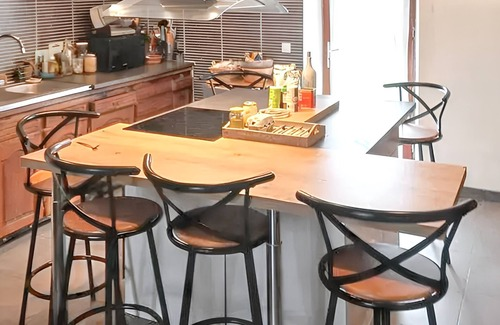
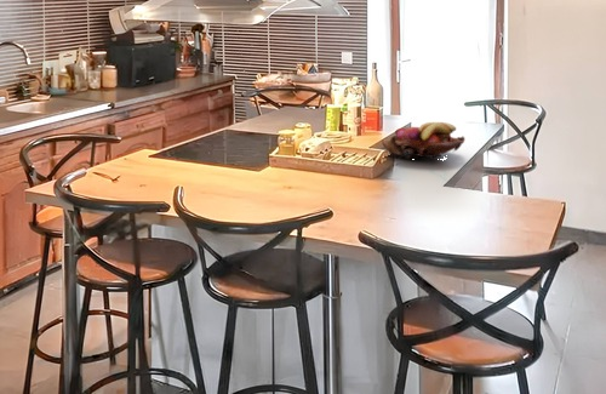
+ fruit basket [381,121,467,161]
